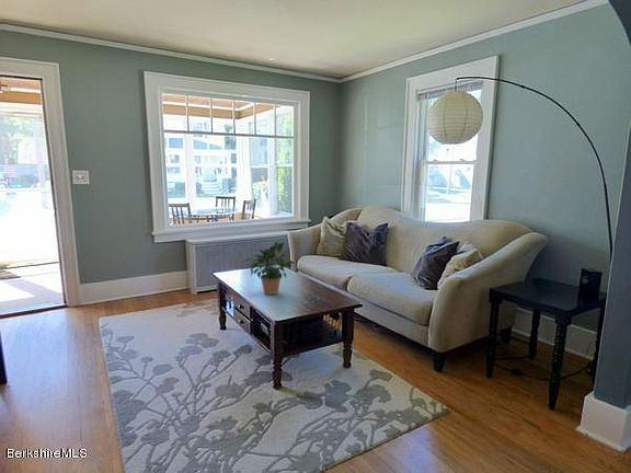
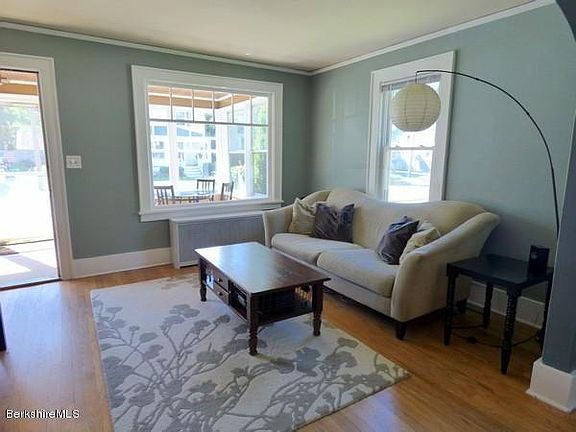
- potted plant [244,241,297,296]
